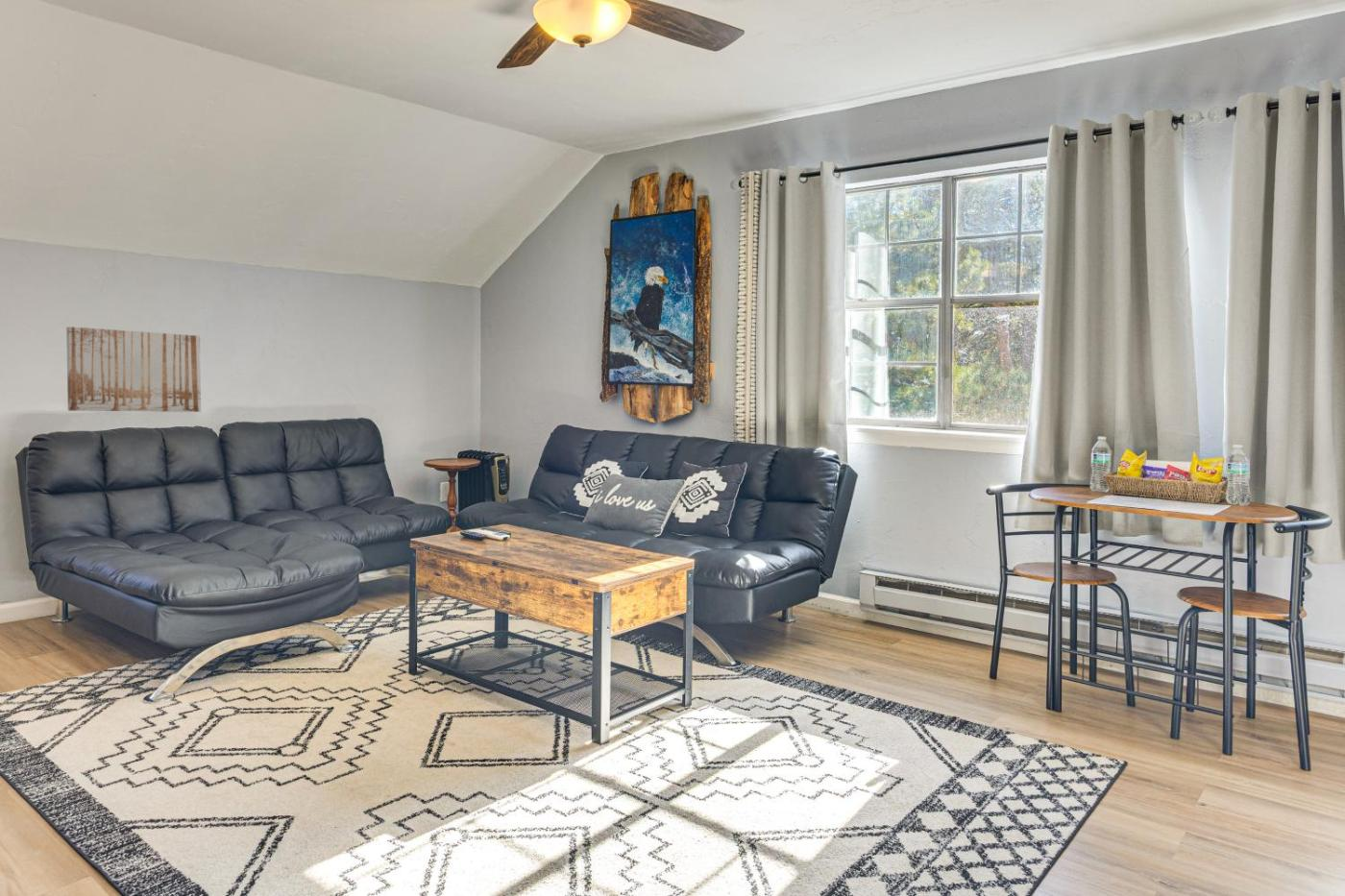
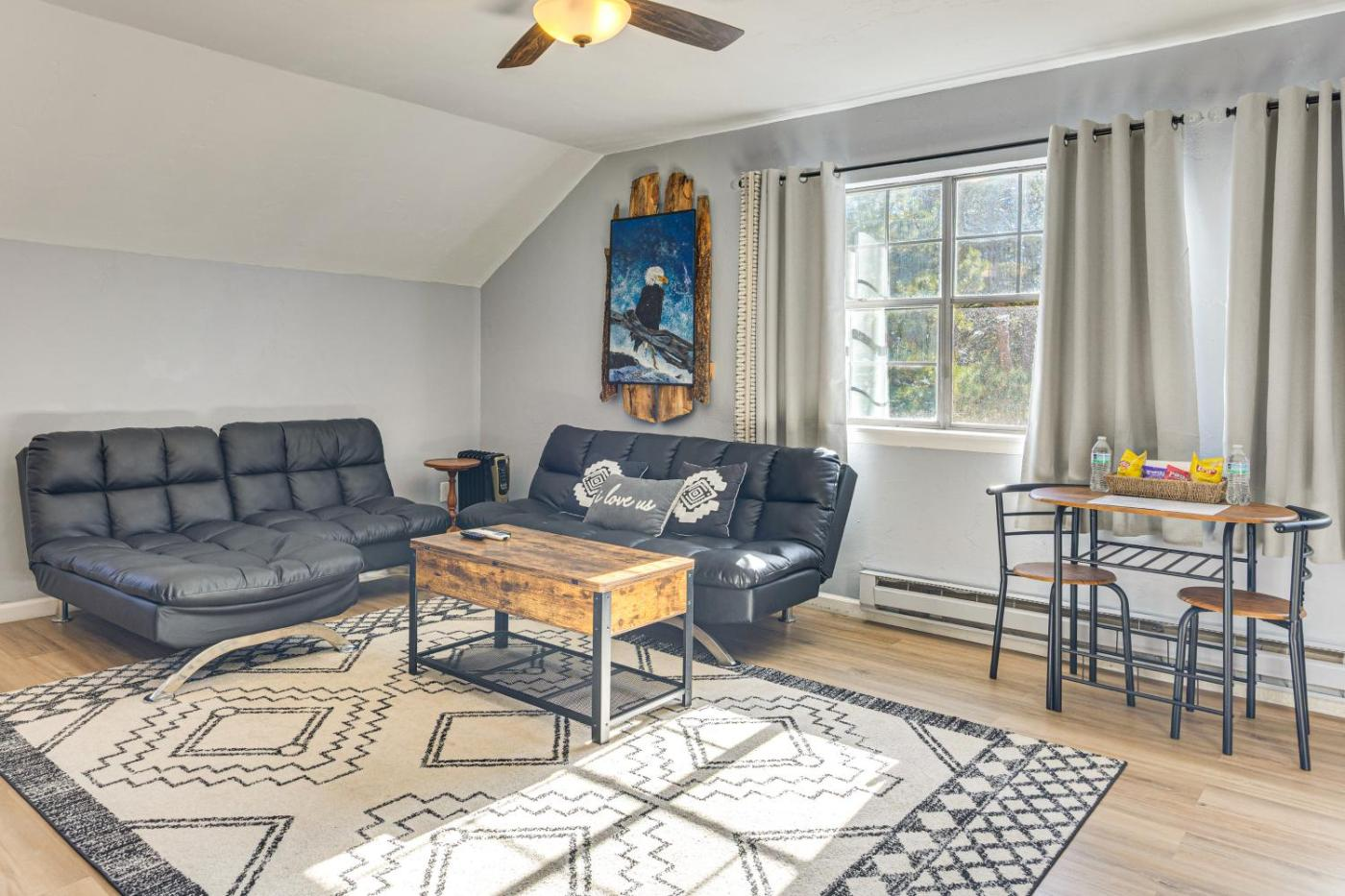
- wall art [65,326,202,413]
